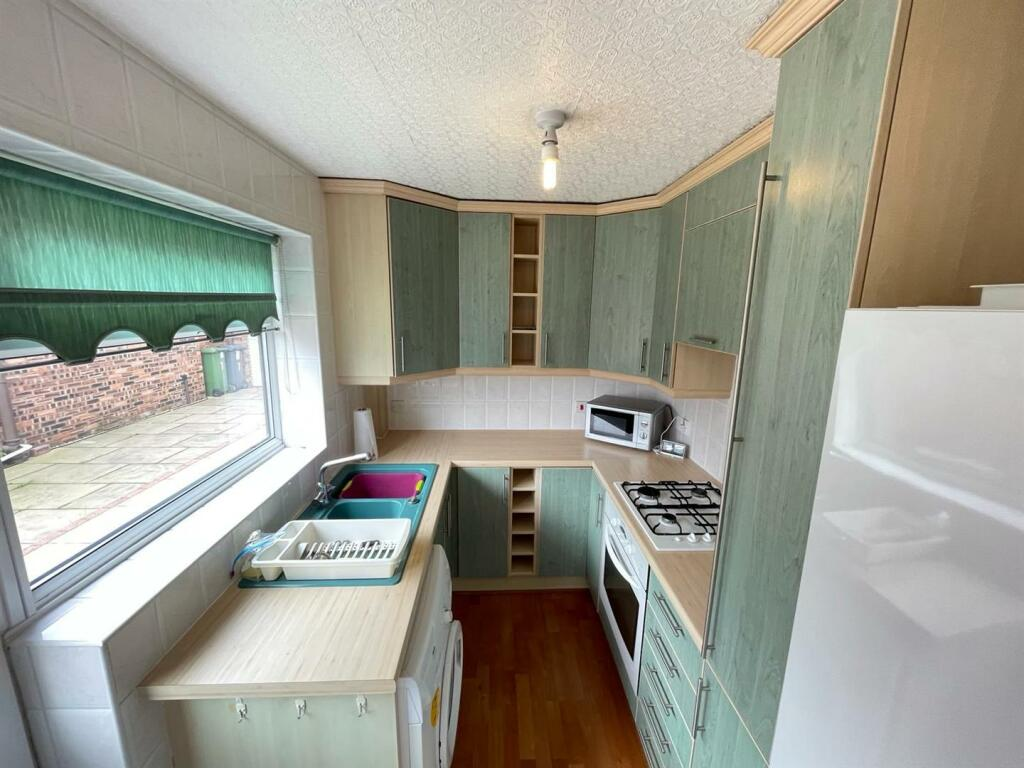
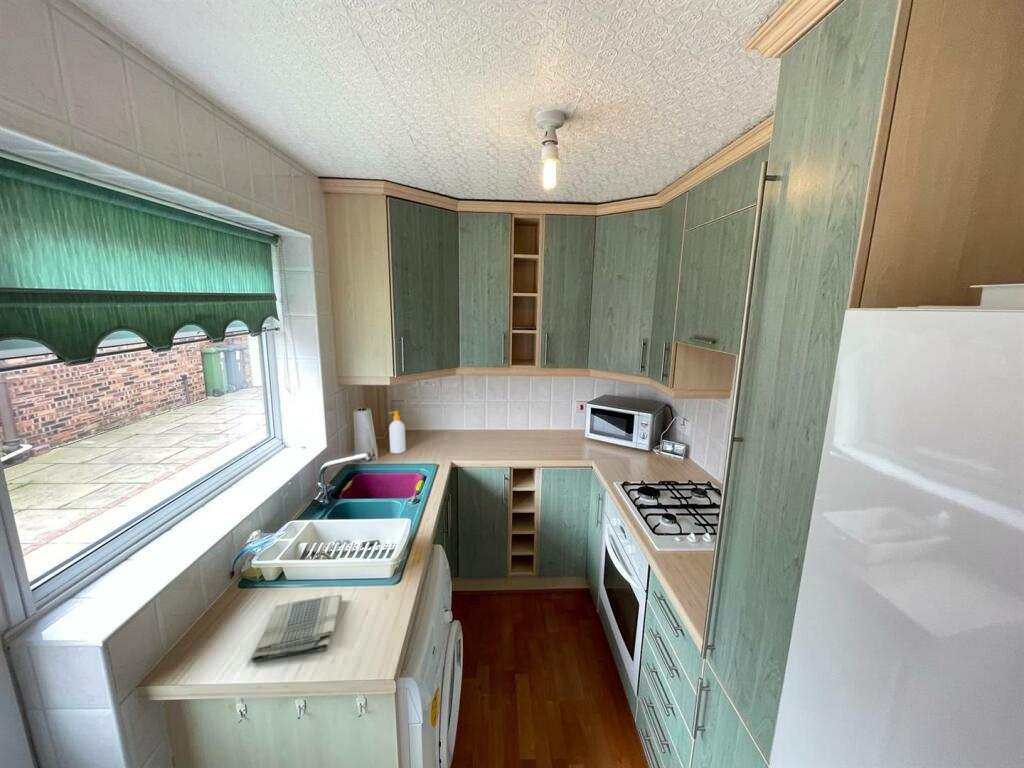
+ soap bottle [388,410,407,454]
+ dish towel [250,594,343,664]
